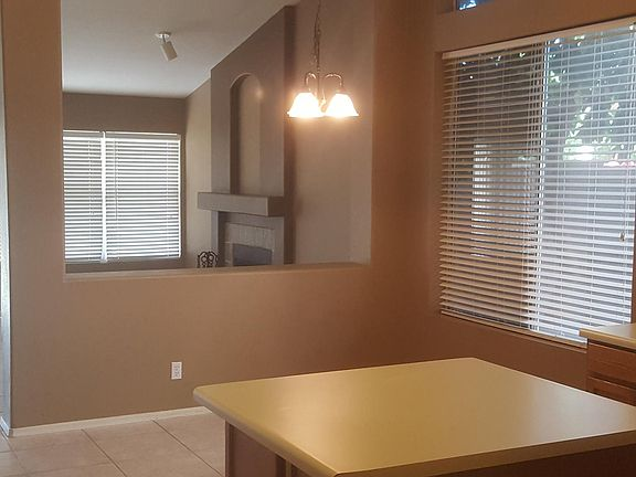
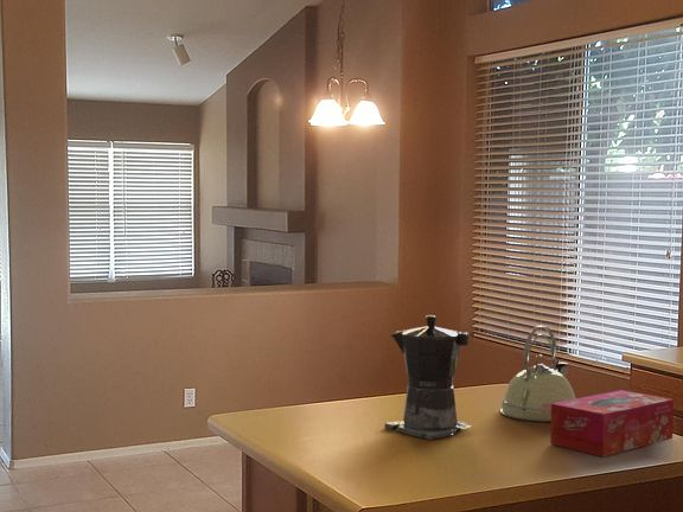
+ coffee maker [383,314,473,441]
+ kettle [499,325,576,423]
+ tissue box [549,389,675,457]
